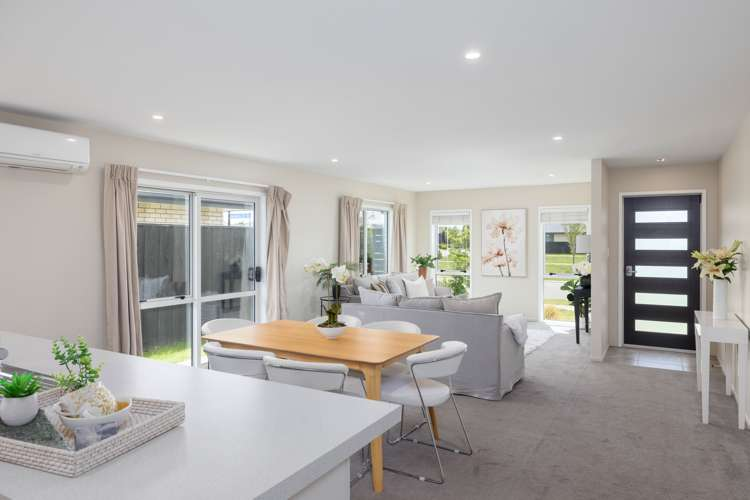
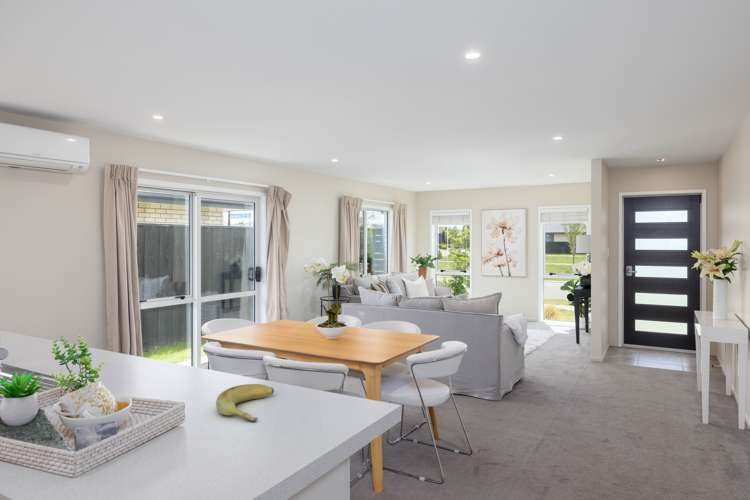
+ banana [215,383,275,423]
